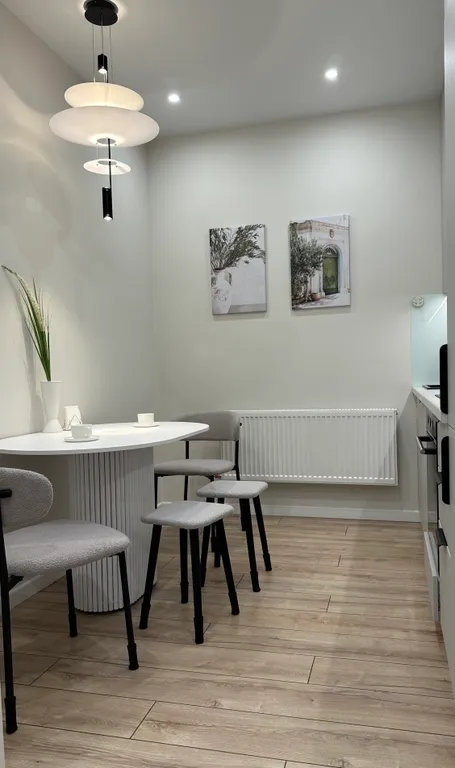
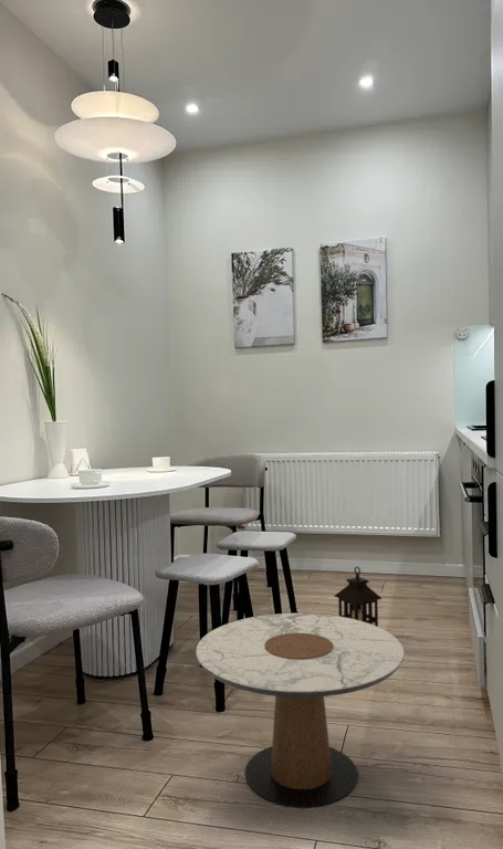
+ lantern [333,566,384,628]
+ side table [195,612,405,808]
